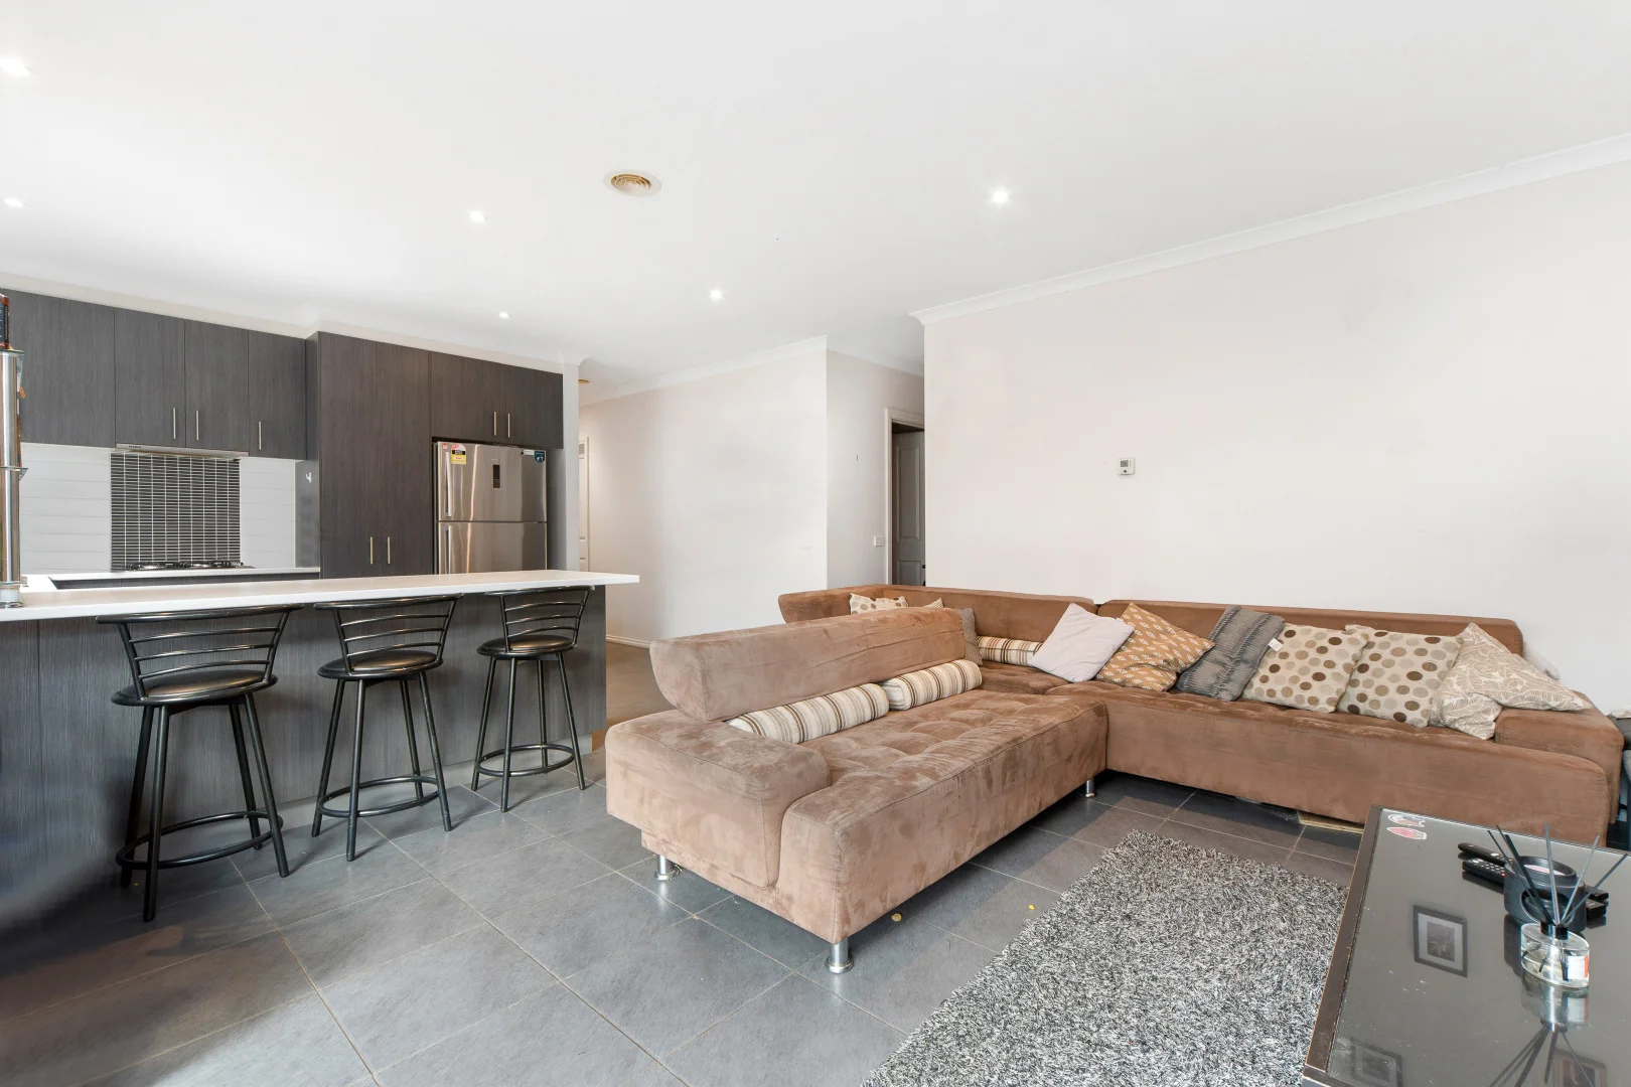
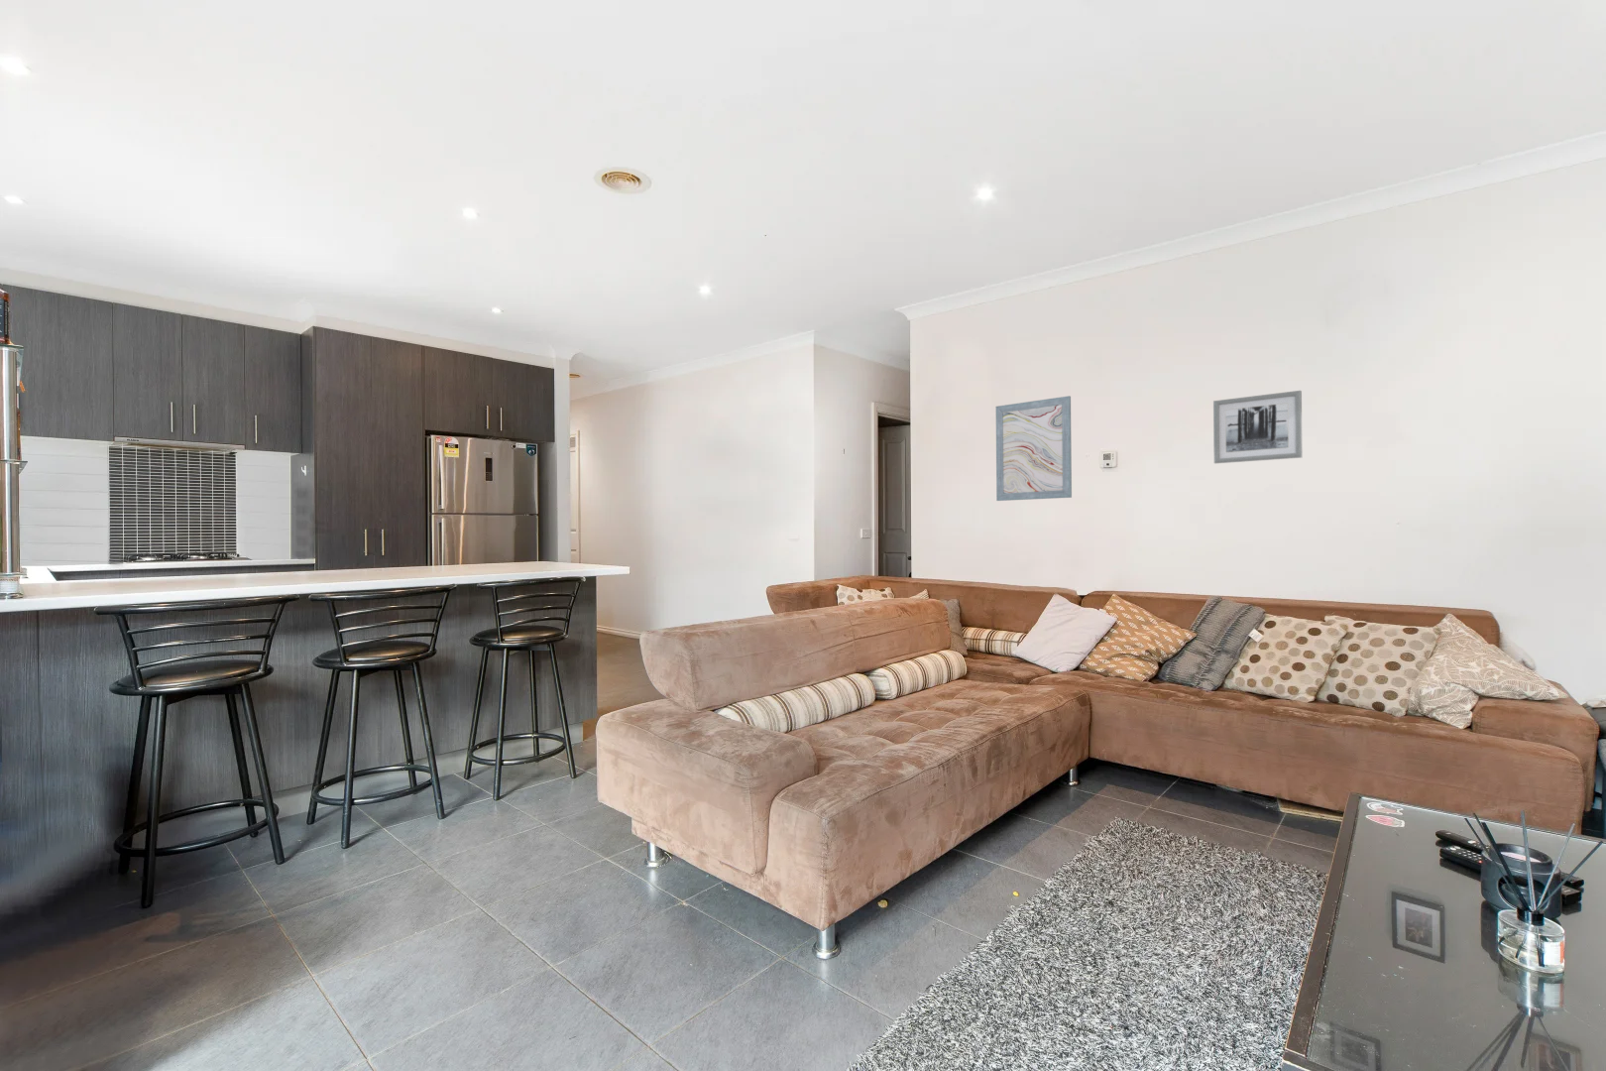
+ wall art [995,394,1073,502]
+ wall art [1213,390,1304,464]
